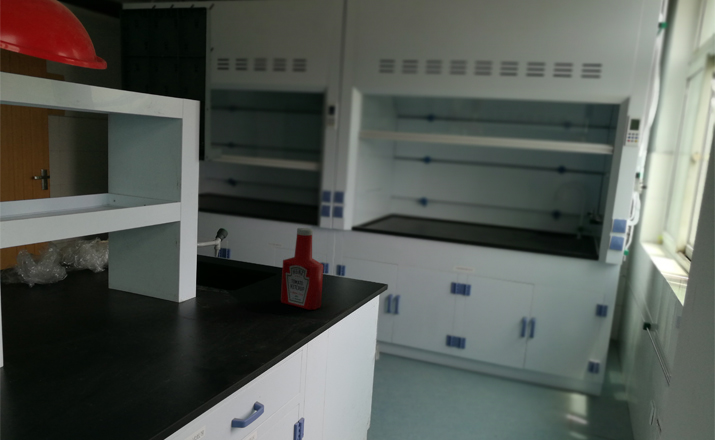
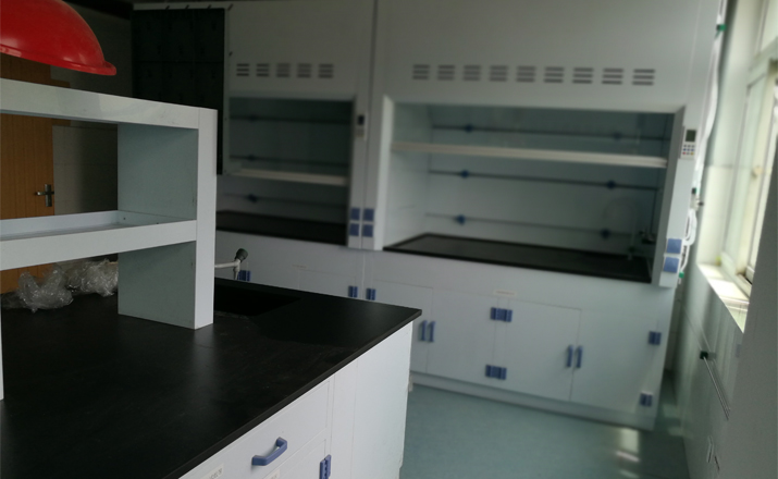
- soap bottle [280,227,324,311]
